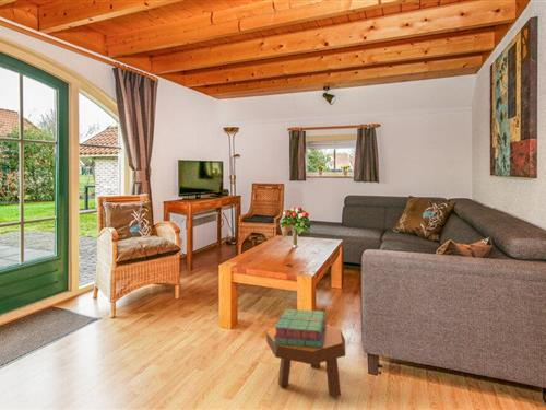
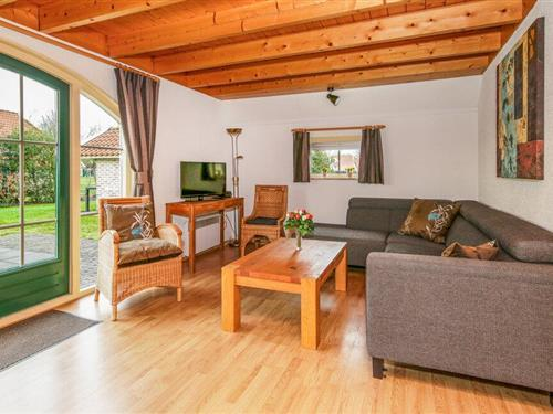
- stack of books [273,308,328,349]
- footstool [265,324,346,399]
